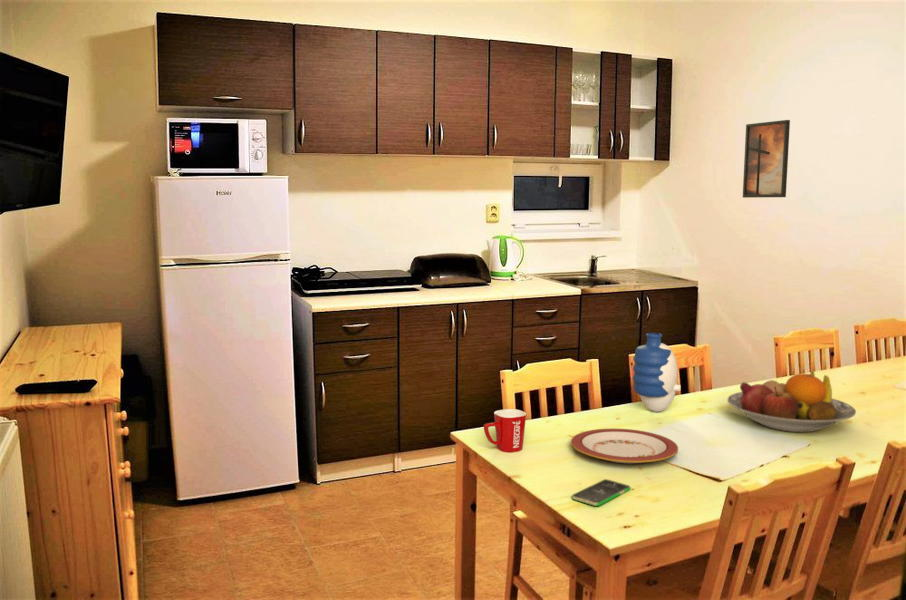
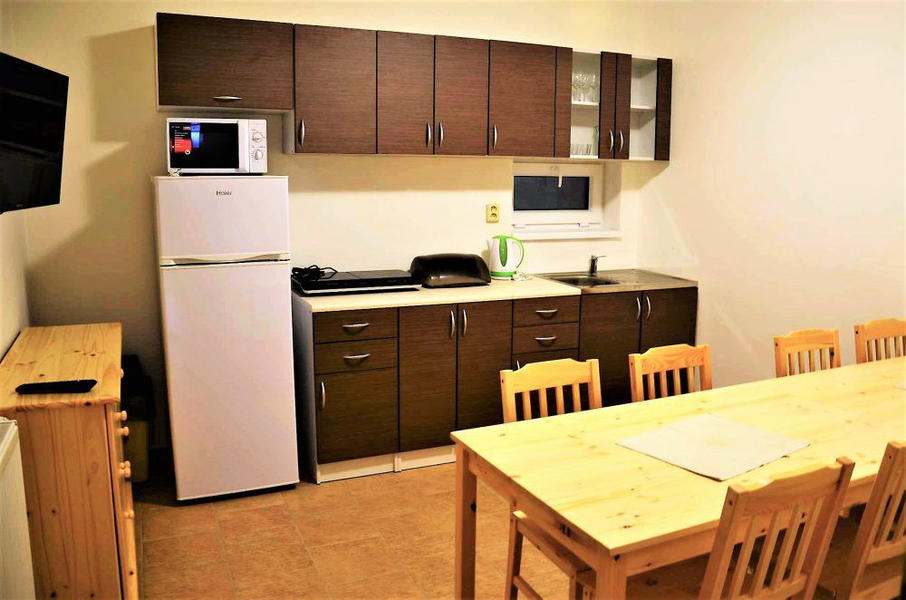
- fruit bowl [726,370,857,433]
- vase [632,332,681,413]
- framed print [742,119,791,199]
- plate [570,428,679,464]
- smartphone [571,478,632,507]
- mug [483,408,527,453]
